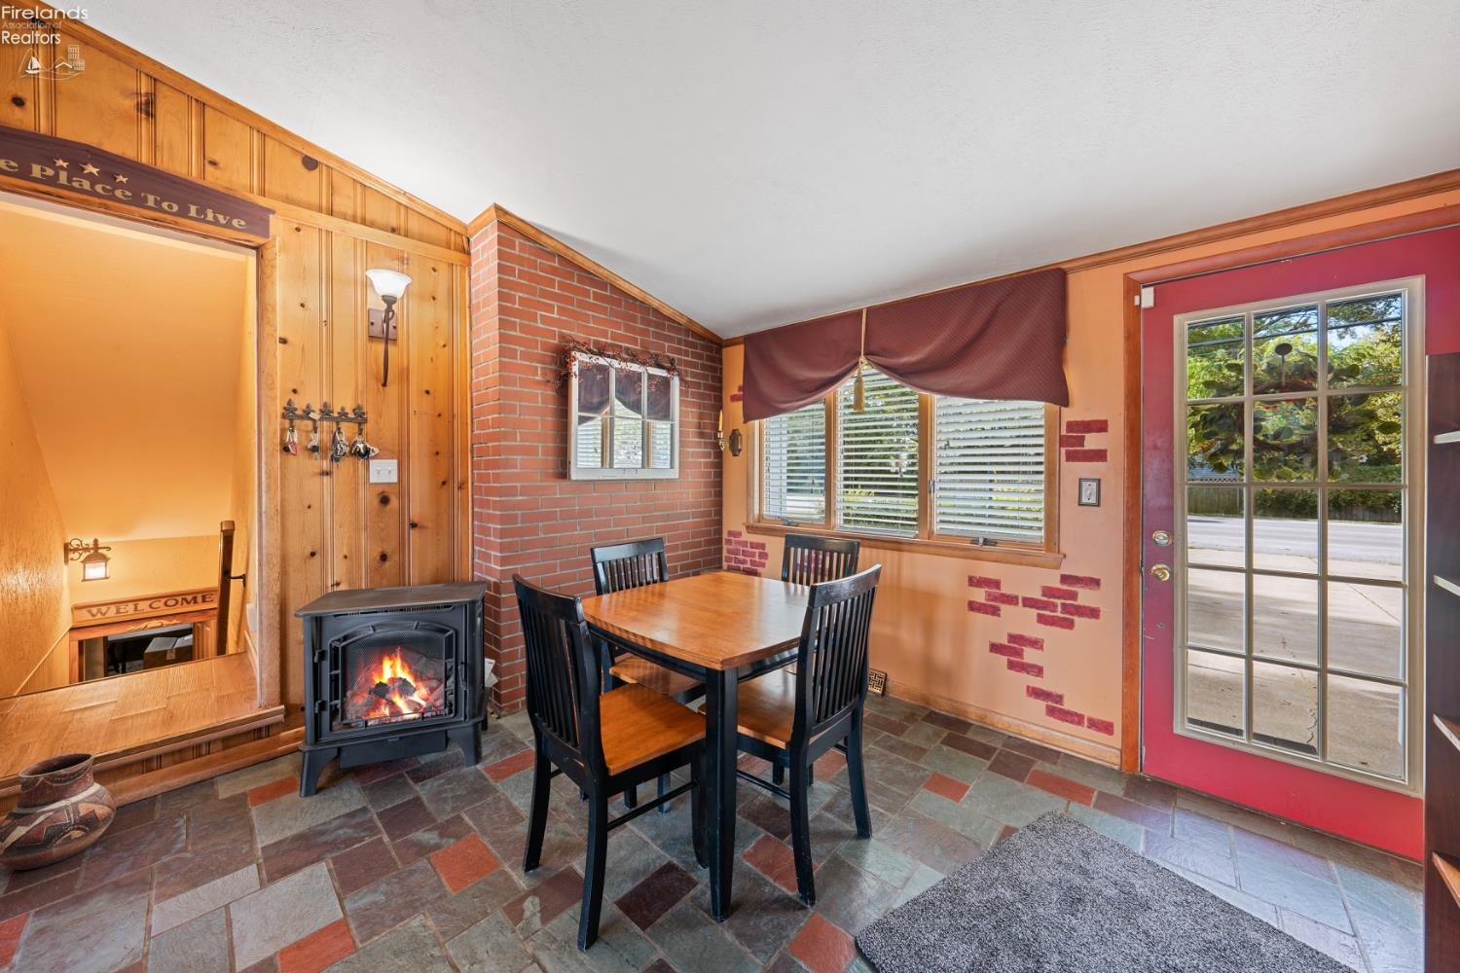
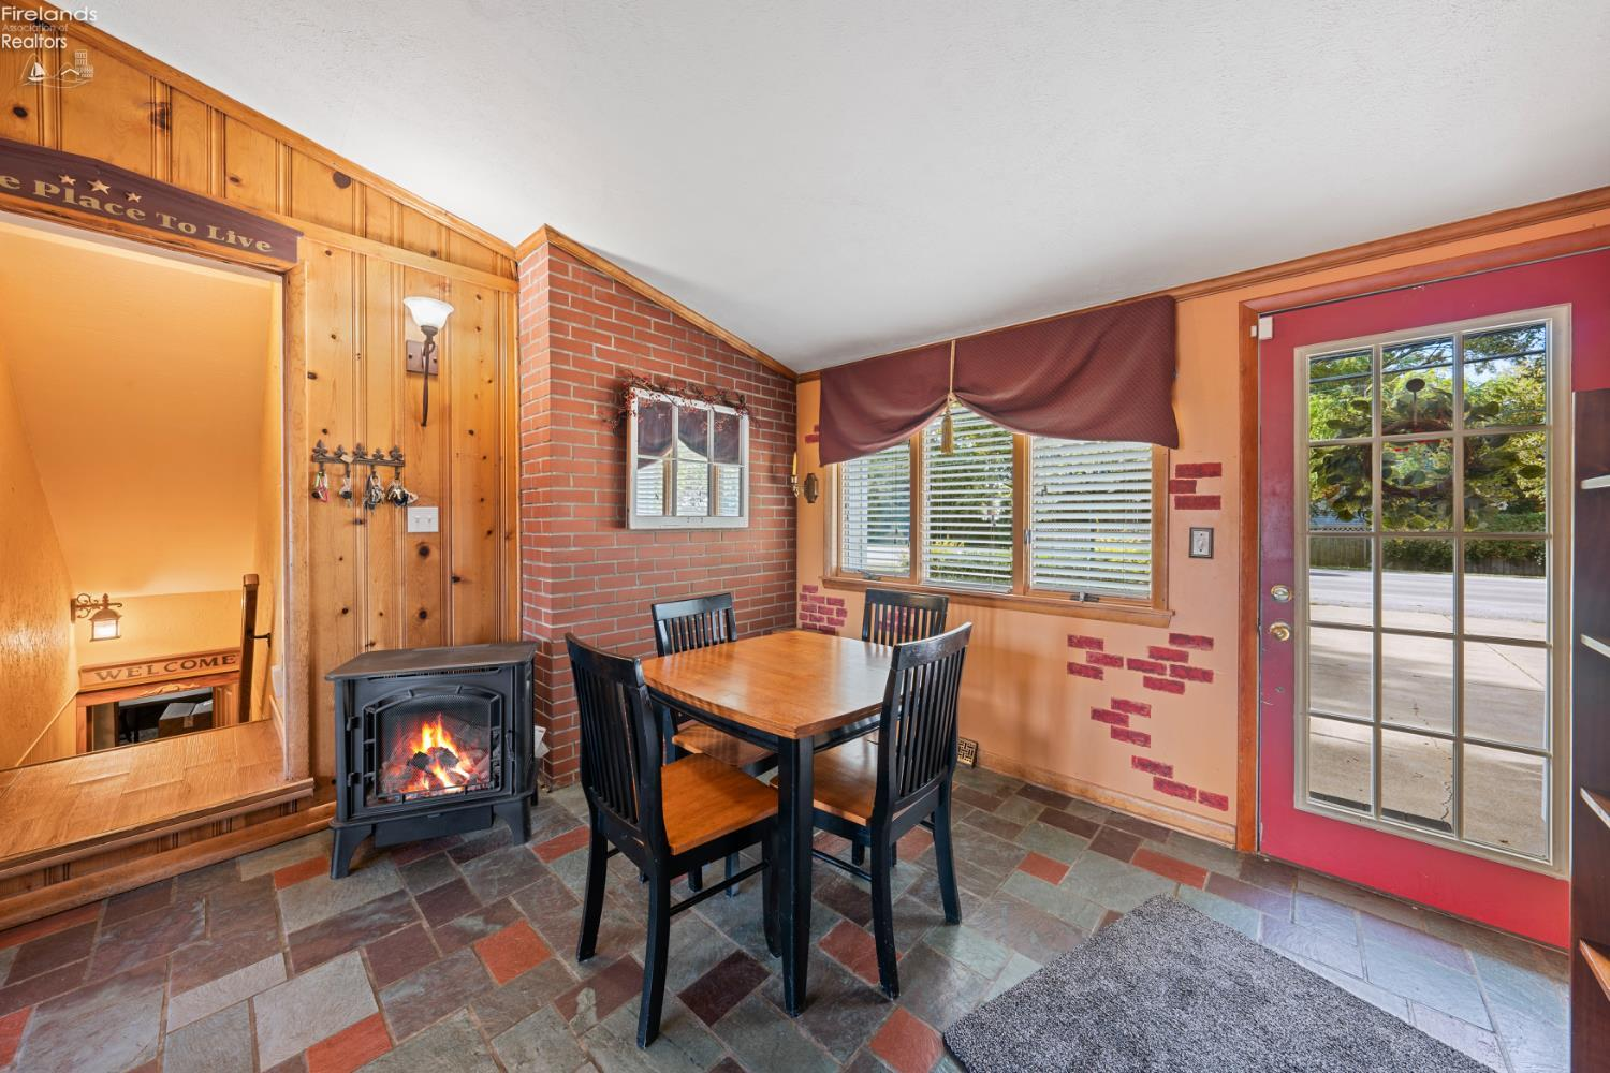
- ceramic pot [0,751,117,871]
